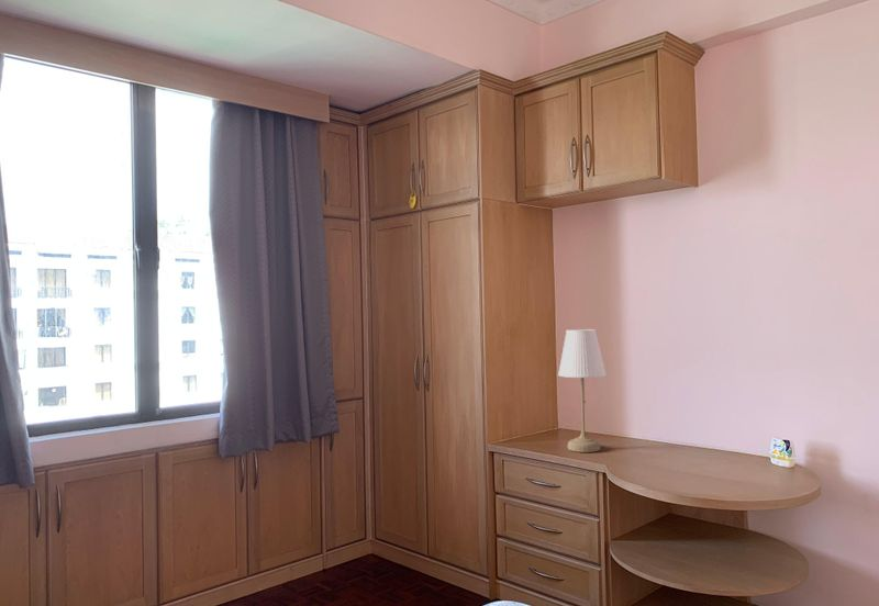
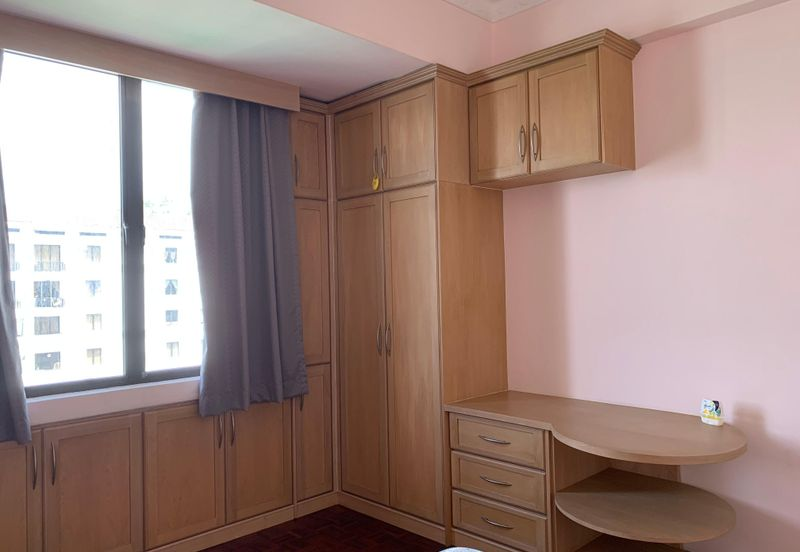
- desk lamp [557,328,608,453]
